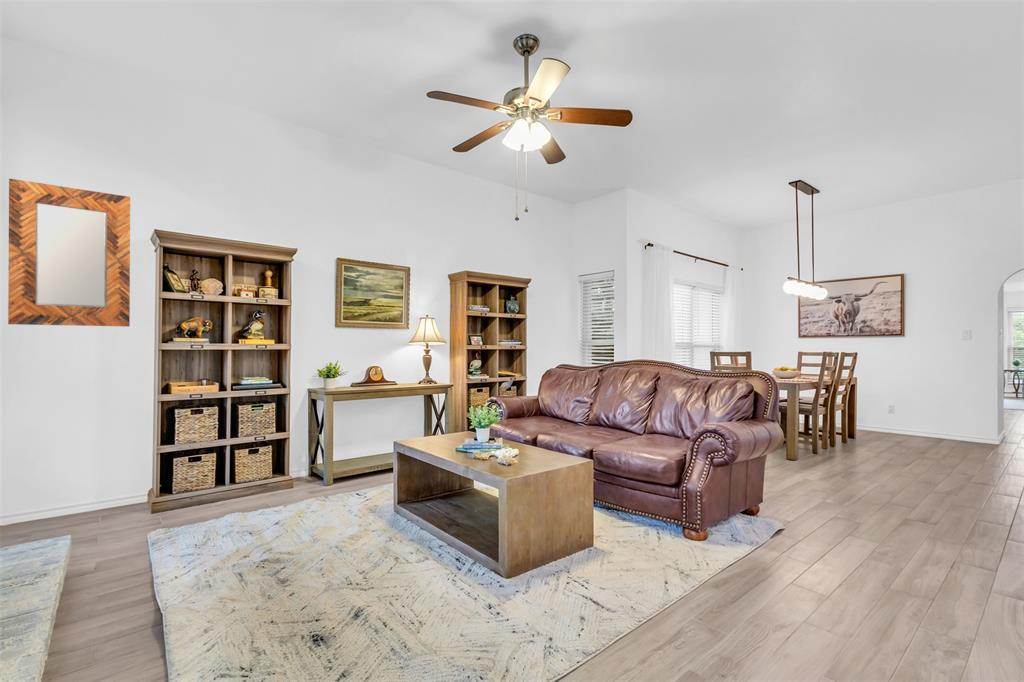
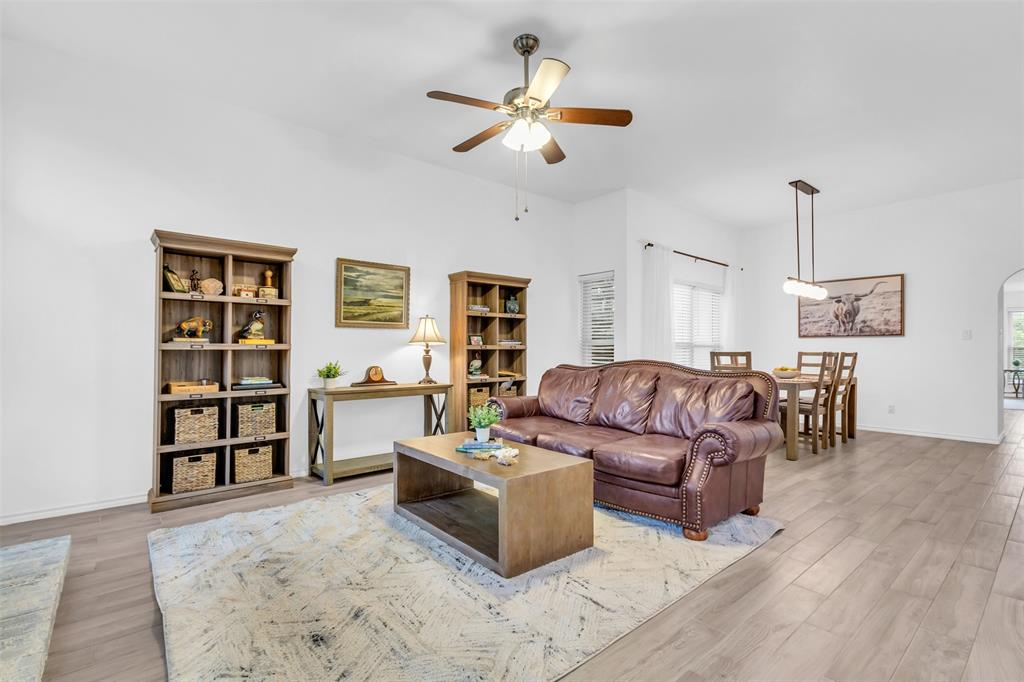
- home mirror [7,178,131,327]
